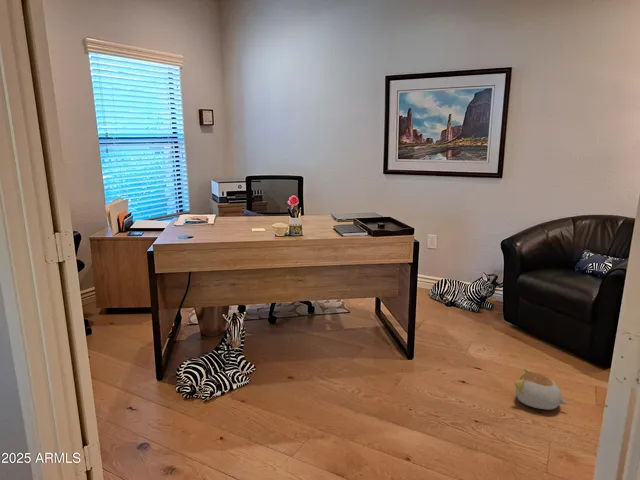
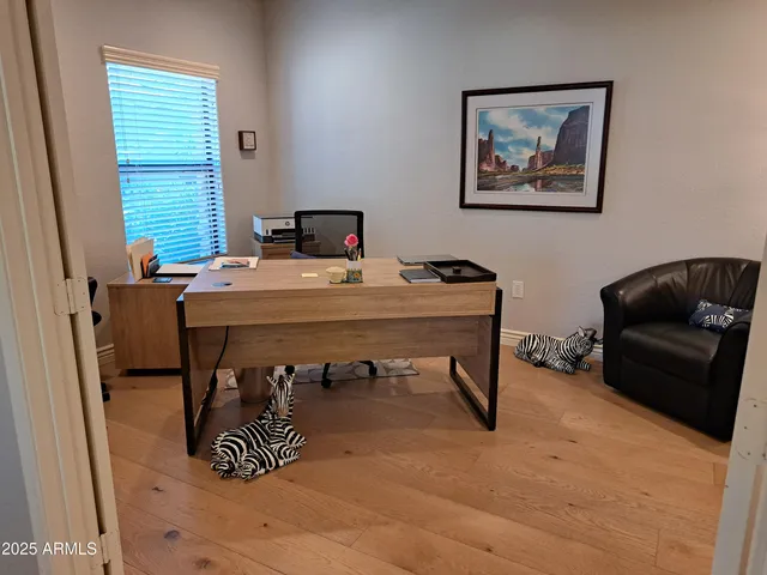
- plush toy [513,367,569,411]
